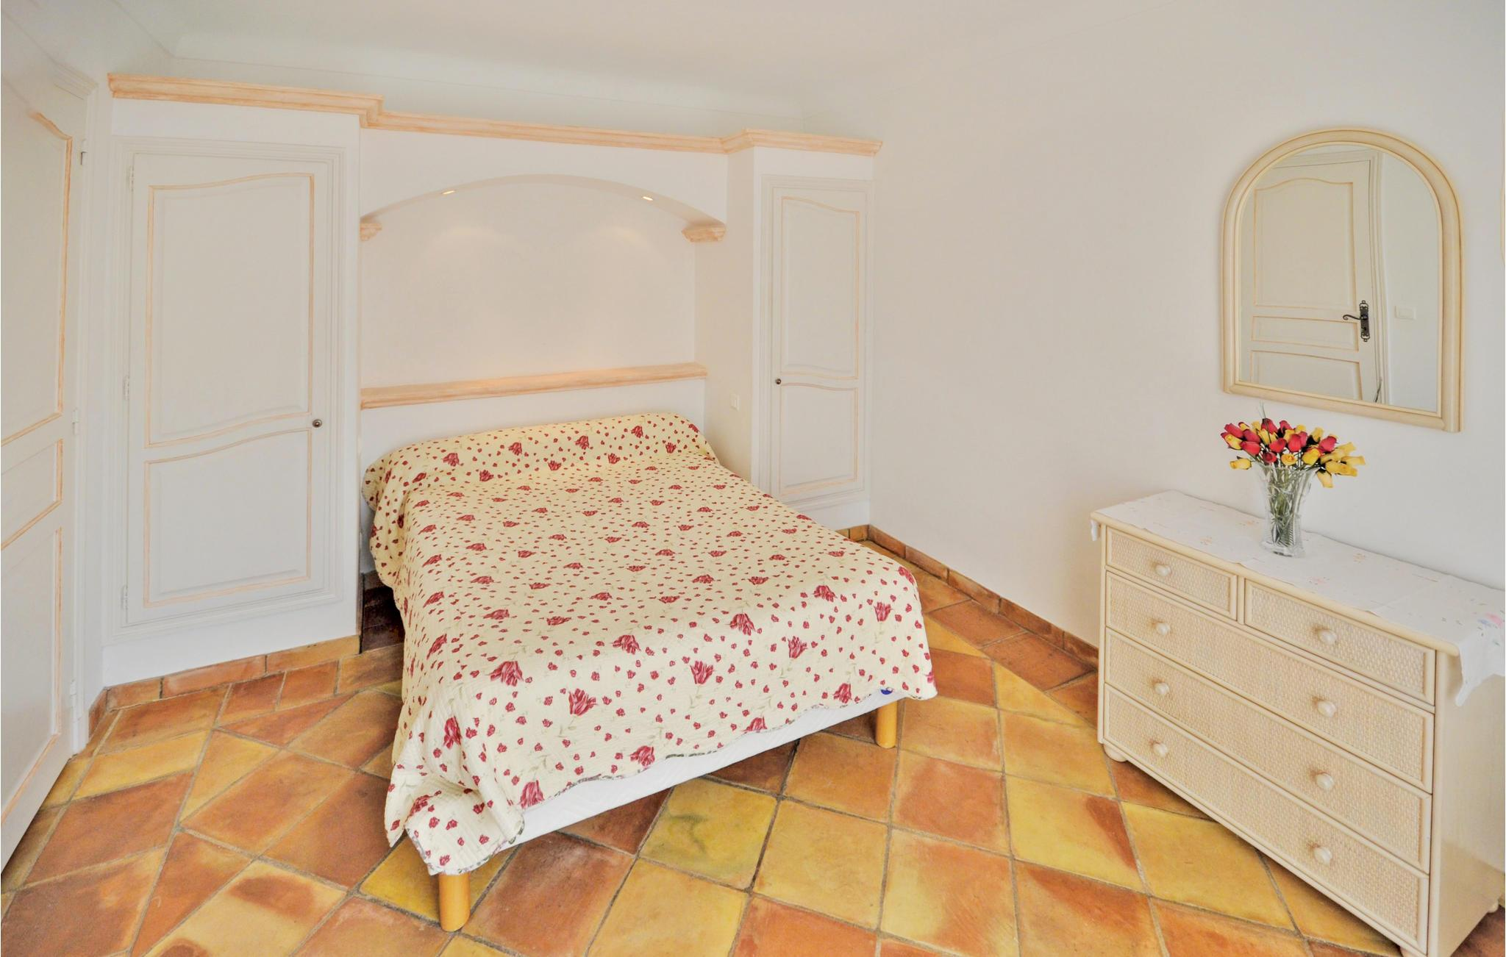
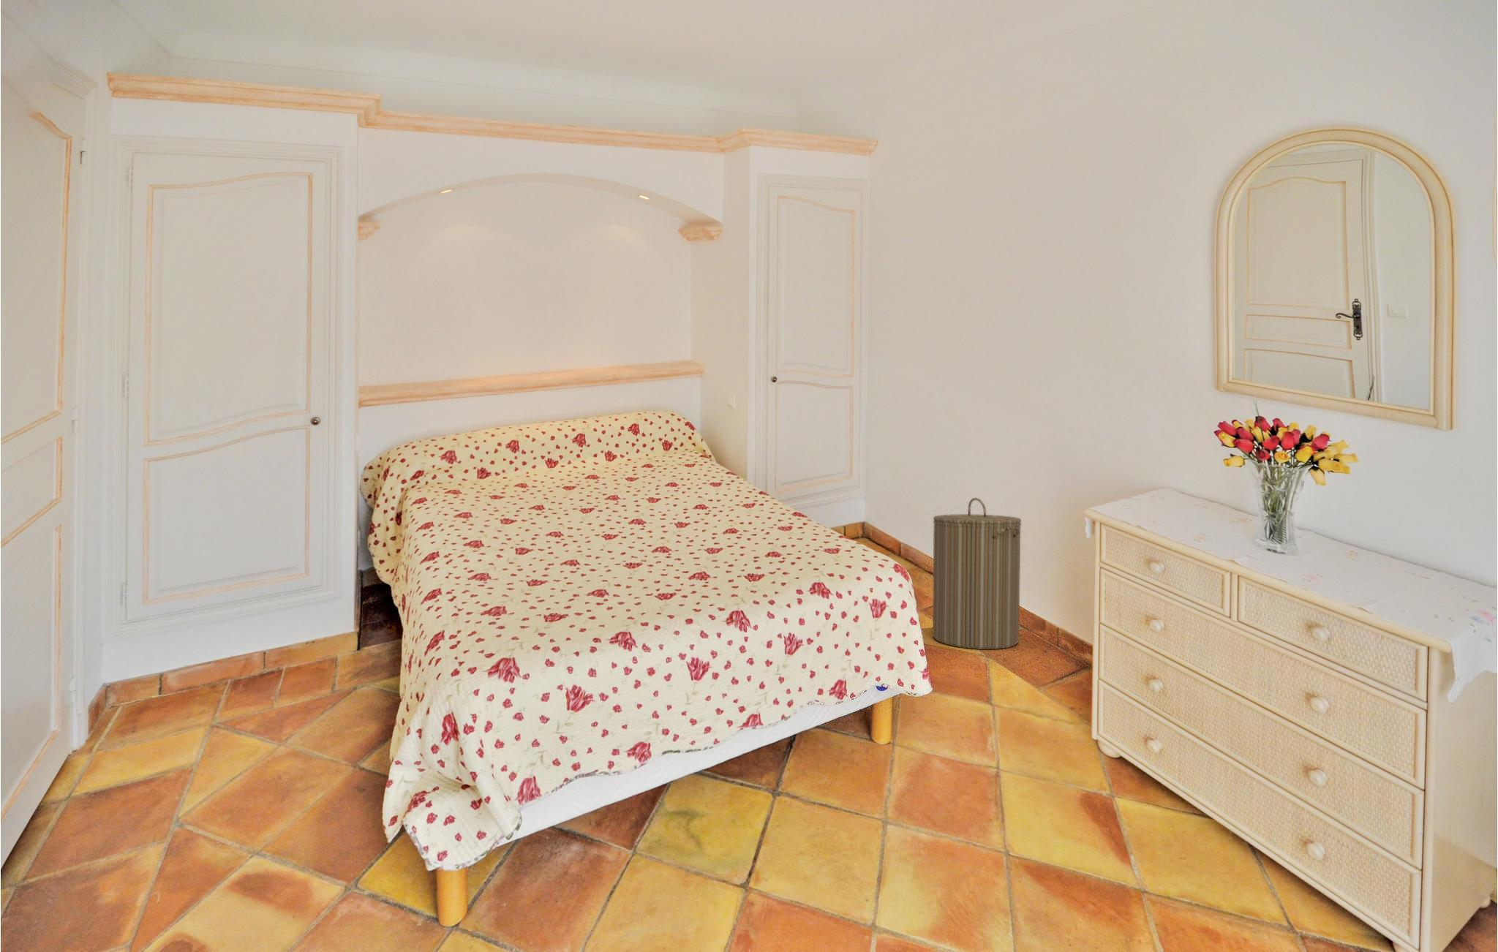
+ laundry hamper [931,497,1023,650]
